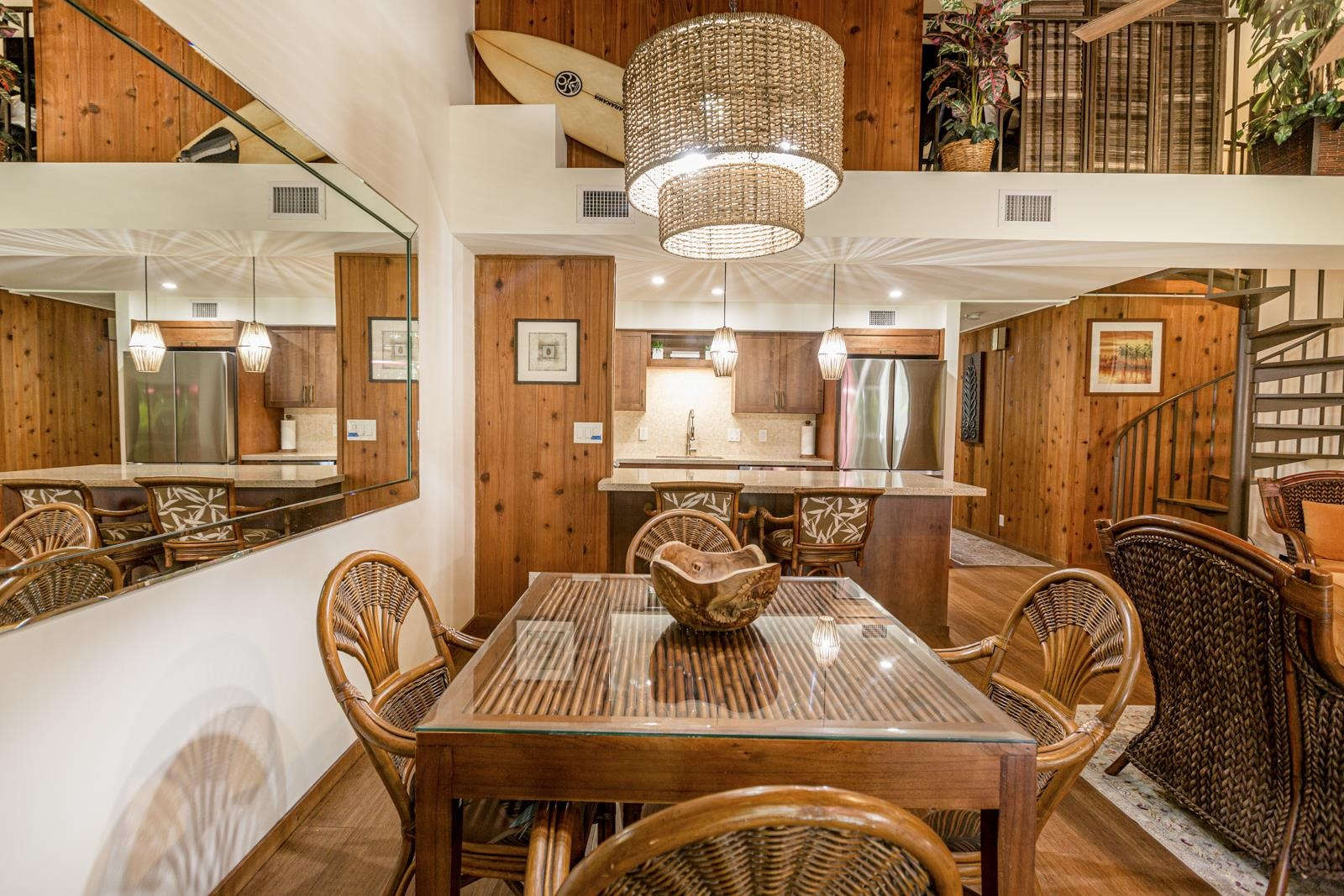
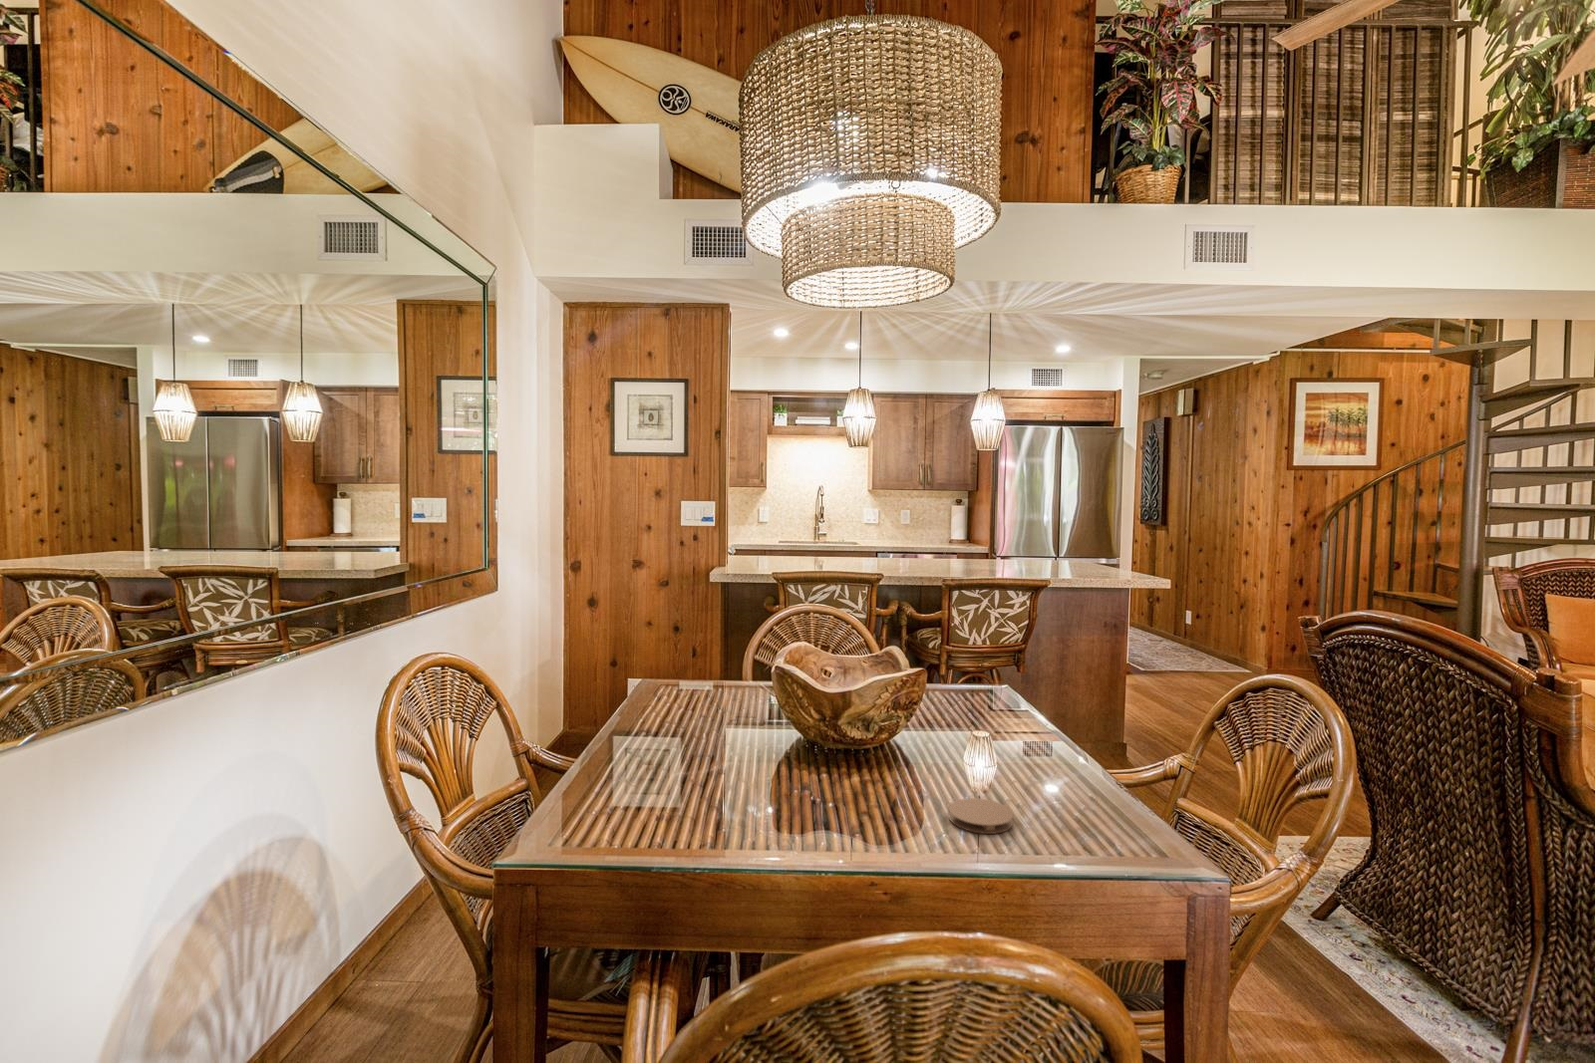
+ coaster [948,797,1013,835]
